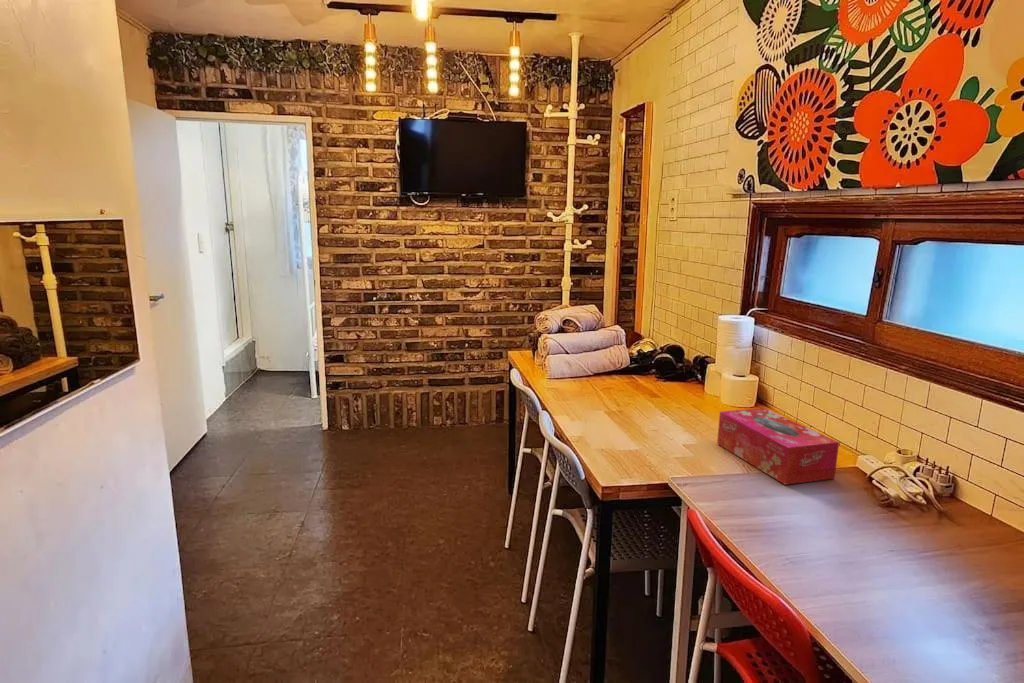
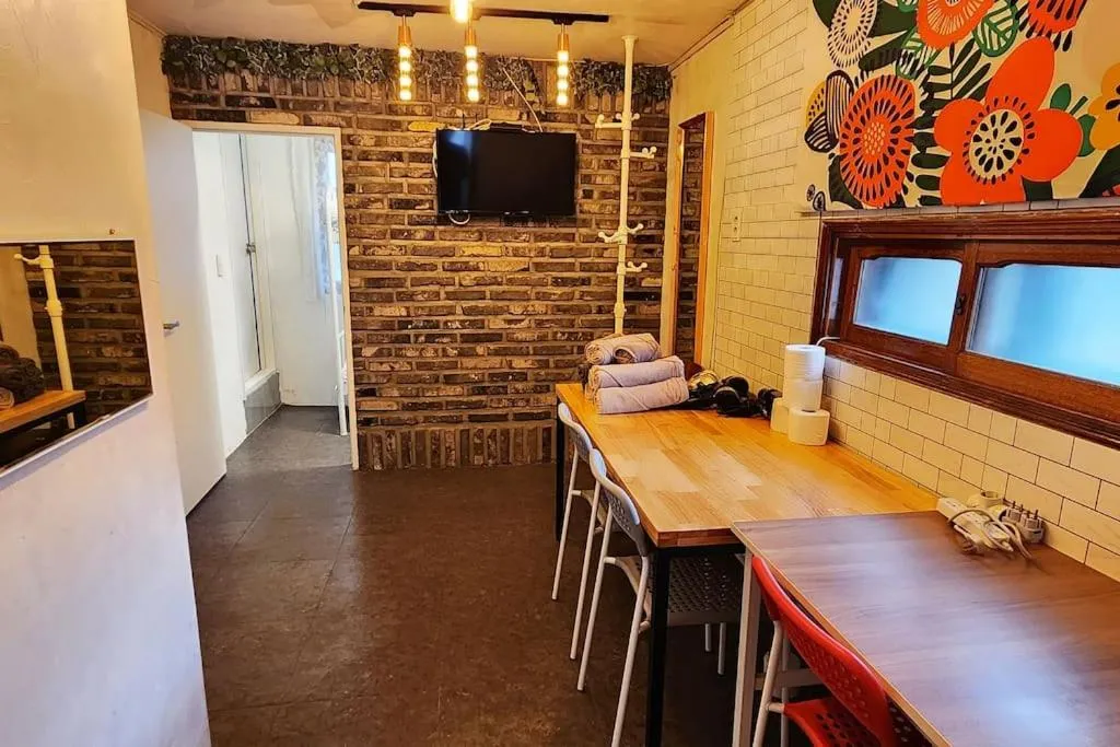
- tissue box [716,407,840,486]
